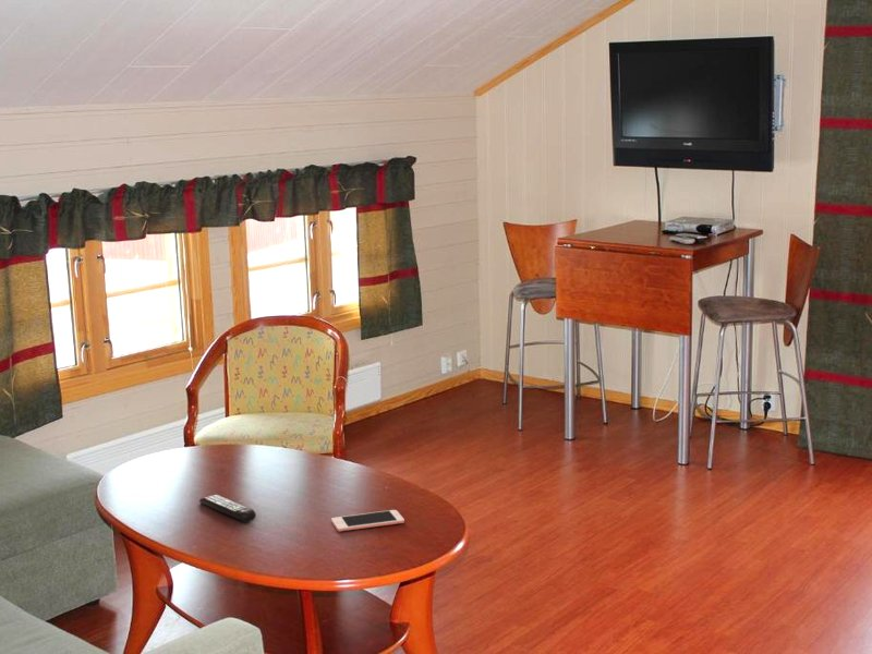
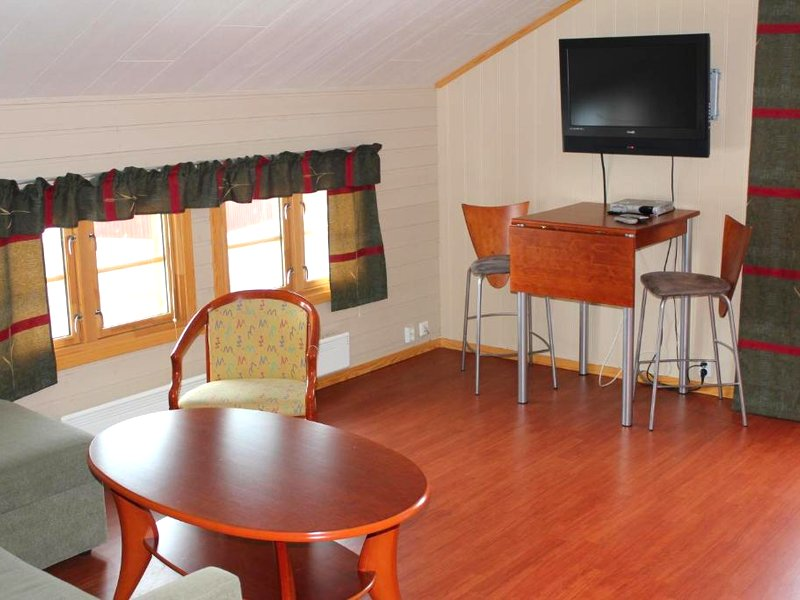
- cell phone [330,509,405,533]
- remote control [198,494,257,523]
